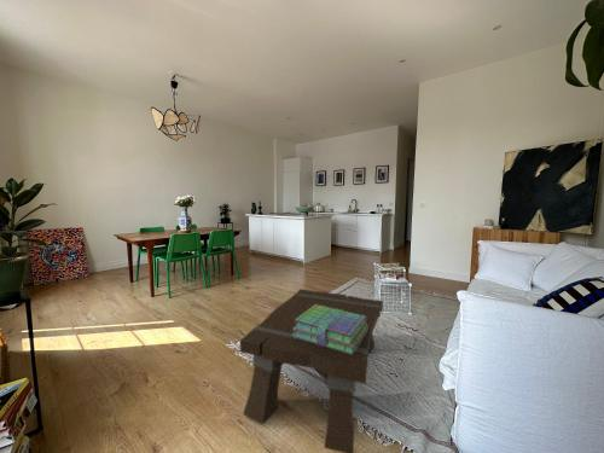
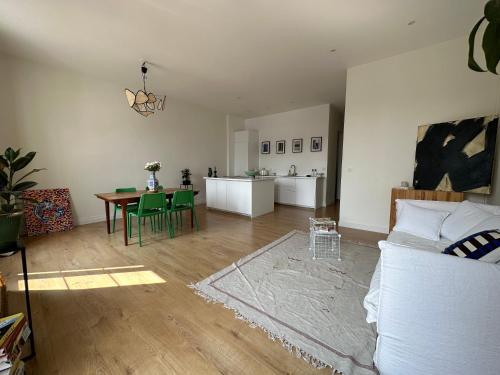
- coffee table [239,288,384,453]
- stack of books [292,304,367,354]
